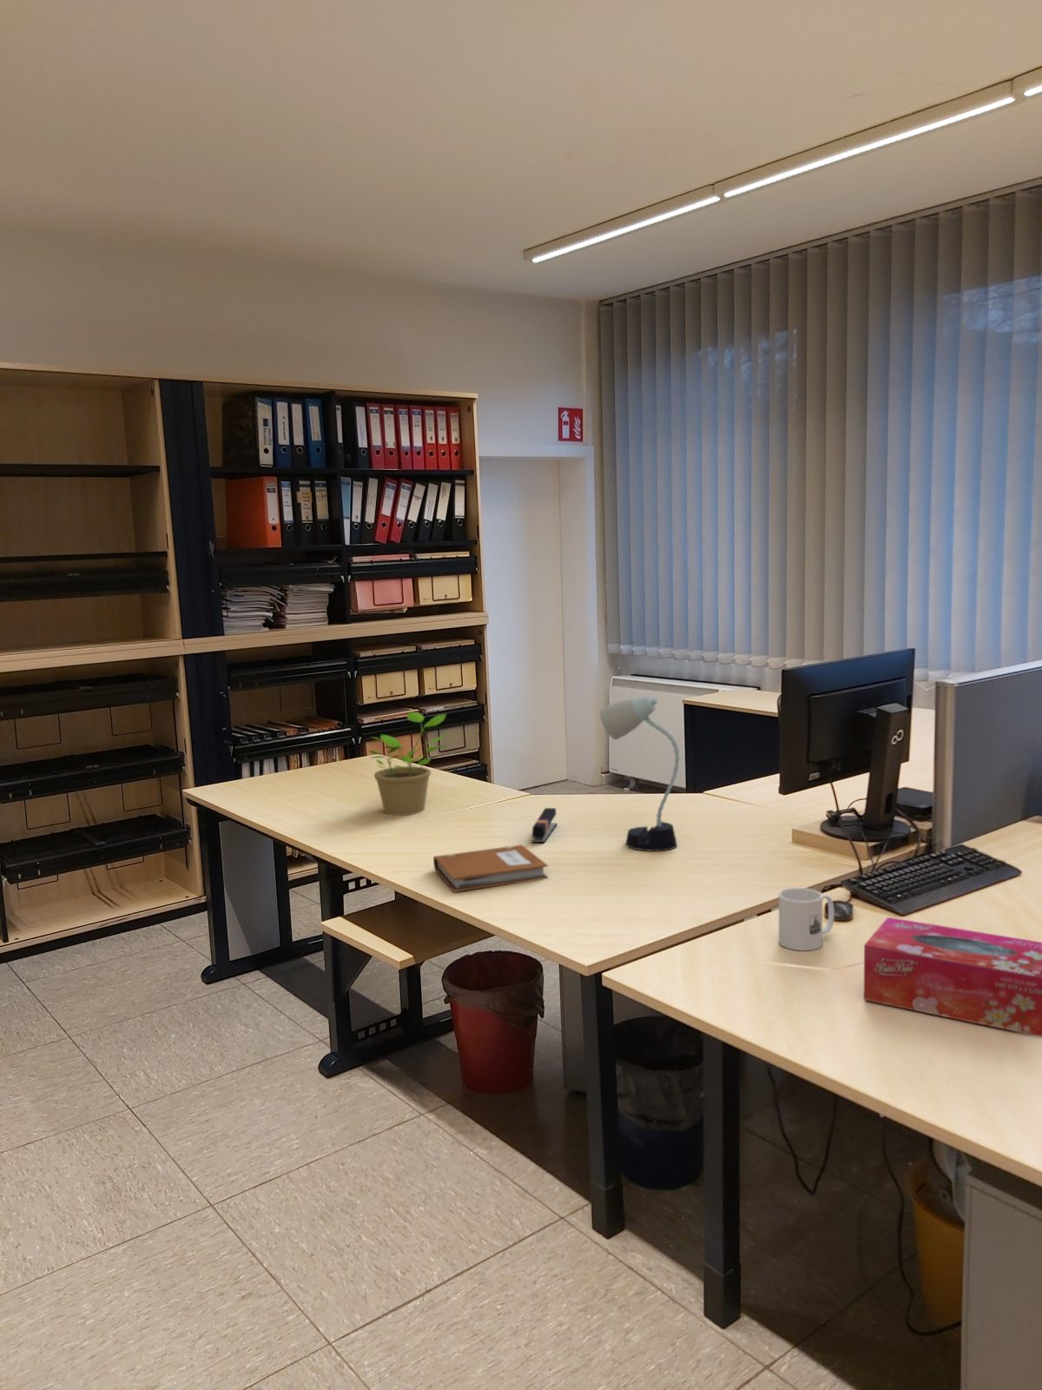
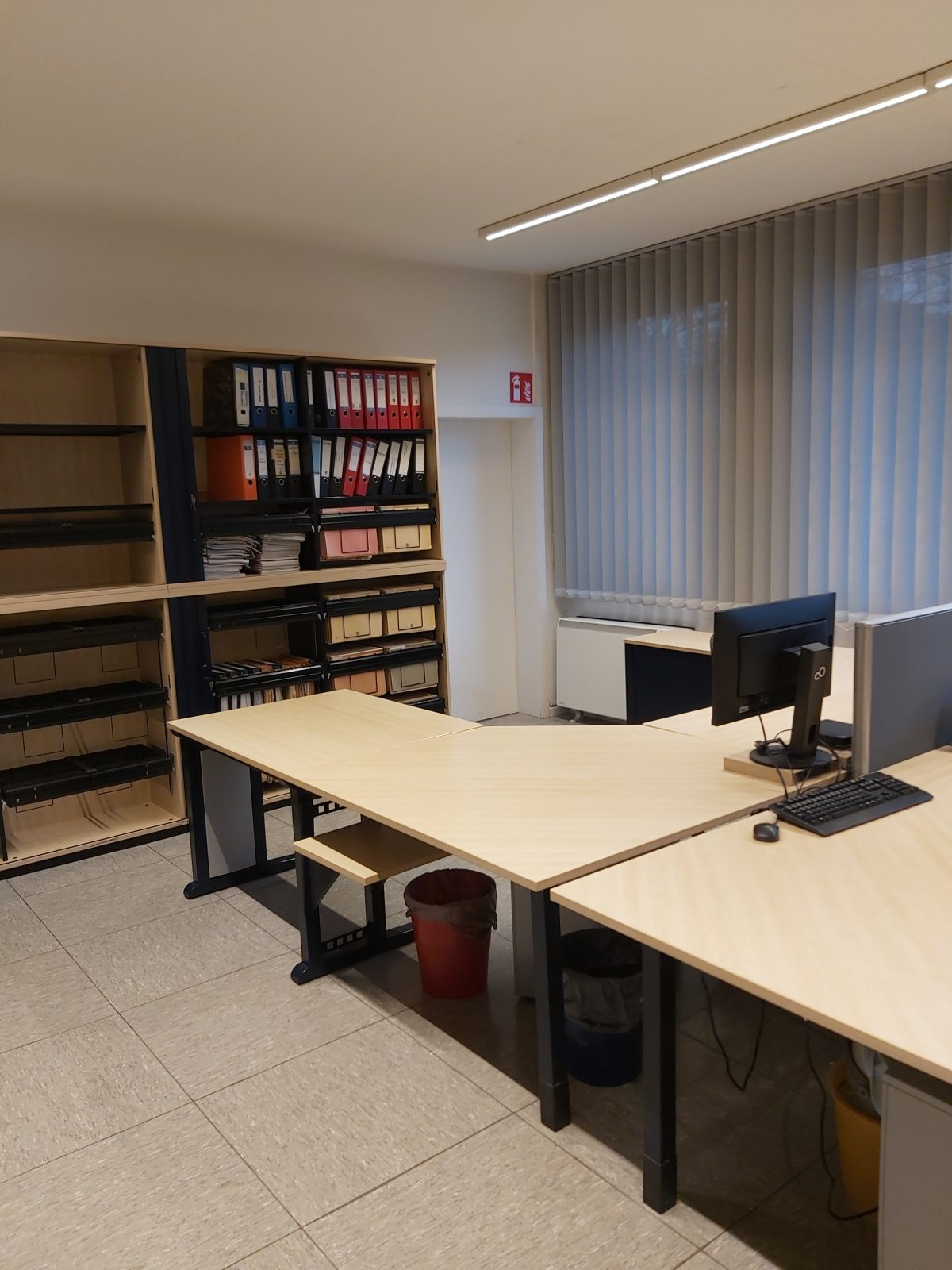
- tissue box [864,916,1042,1039]
- stapler [532,807,557,844]
- notebook [432,844,548,893]
- mug [778,887,835,951]
- desk lamp [599,695,680,853]
- potted plant [368,710,449,816]
